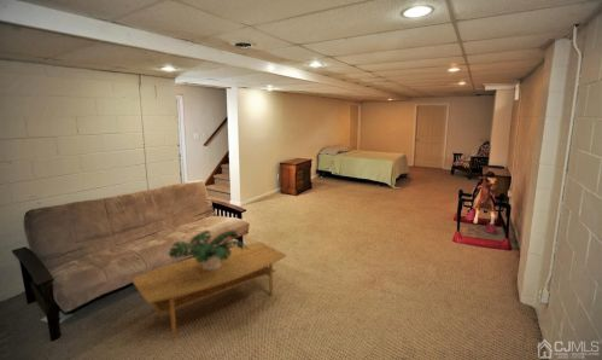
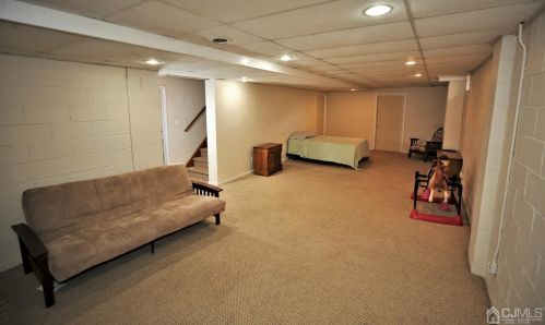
- coffee table [130,242,287,338]
- potted plant [168,230,247,269]
